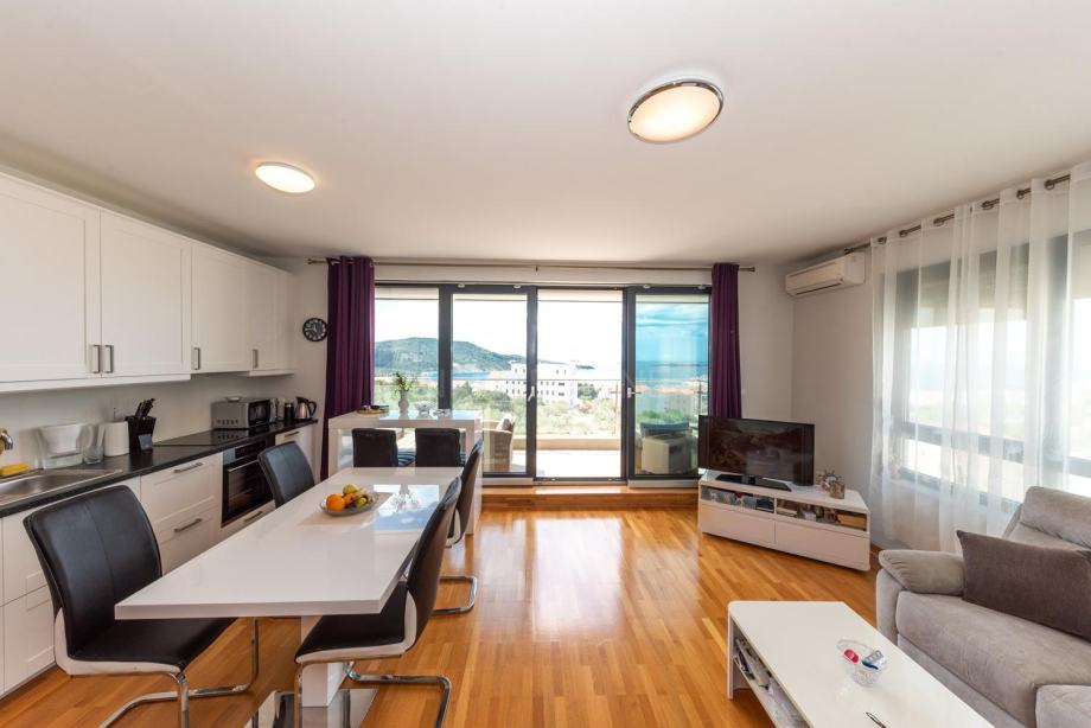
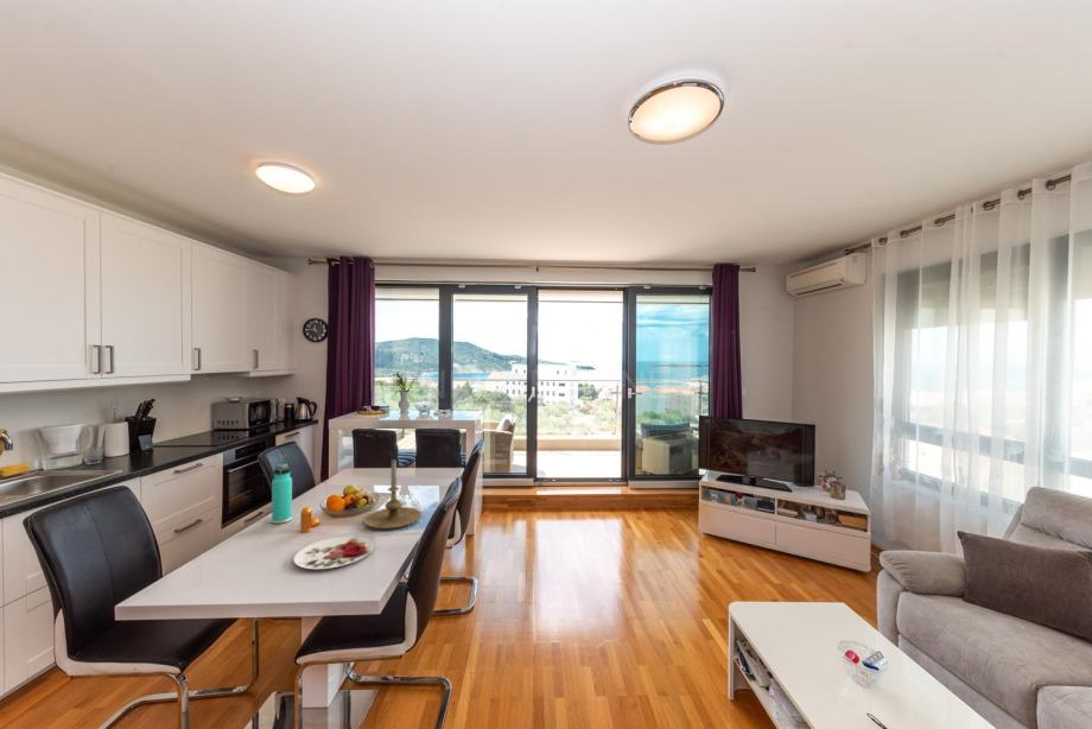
+ candle holder [363,458,423,530]
+ plate [293,535,375,570]
+ thermos bottle [271,462,293,525]
+ pepper shaker [299,506,320,533]
